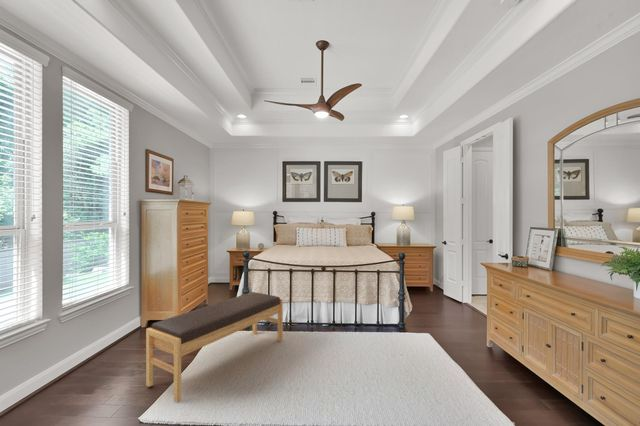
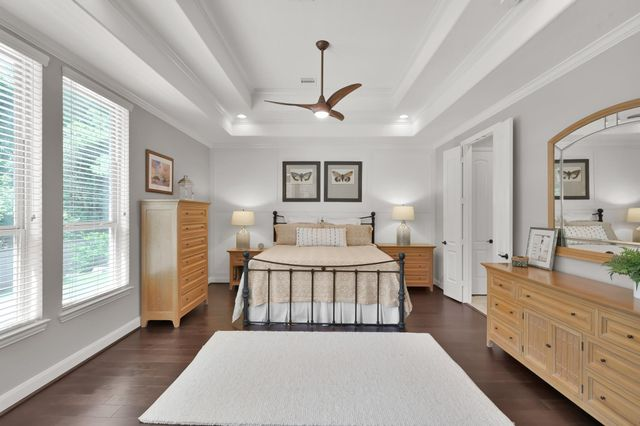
- bench [145,291,284,403]
